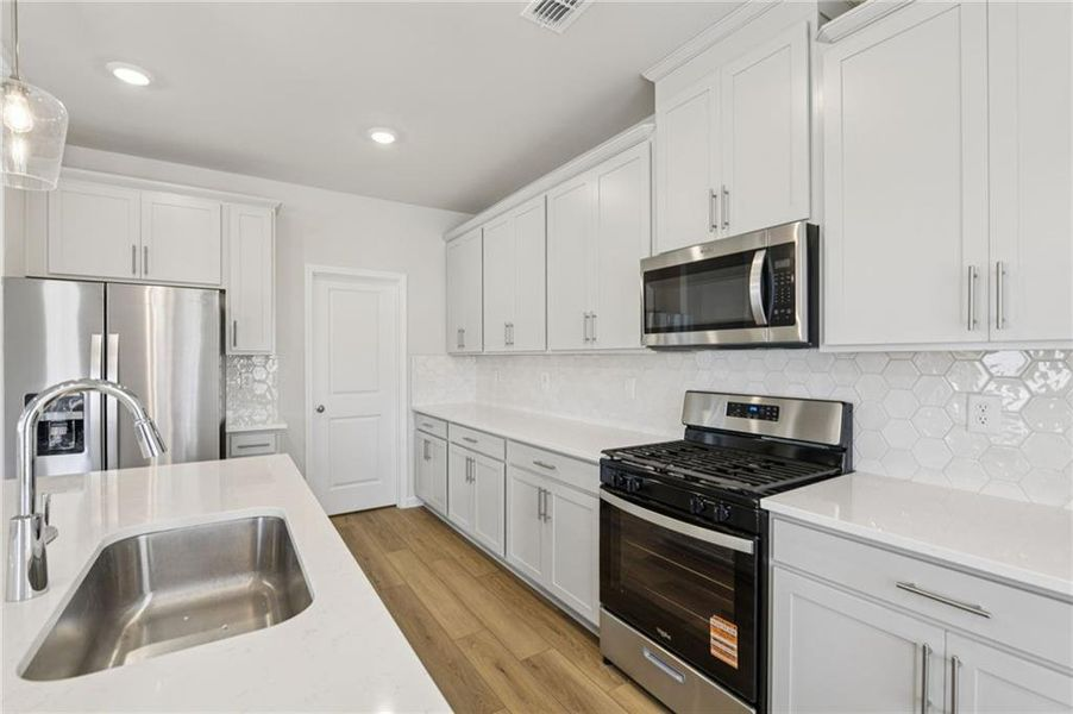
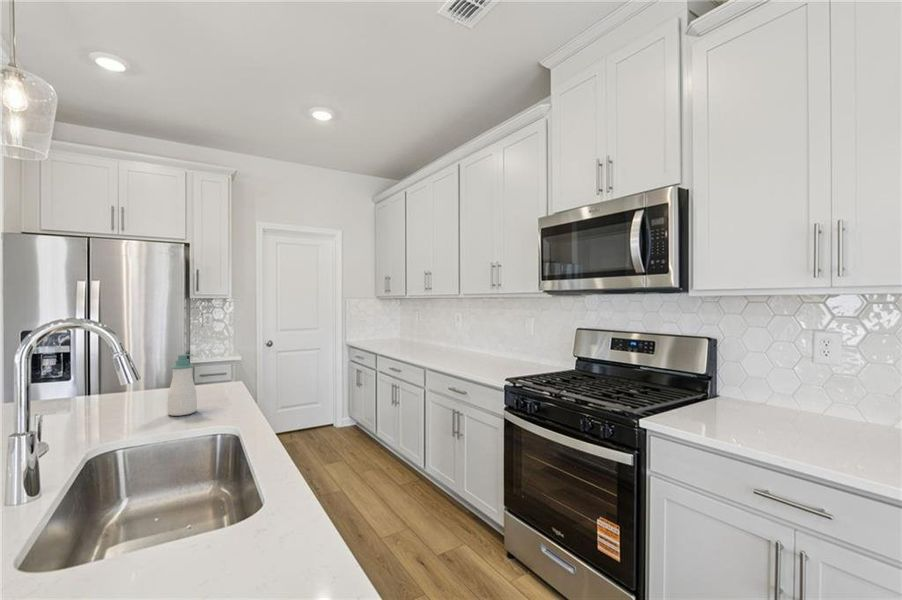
+ soap bottle [167,353,198,417]
